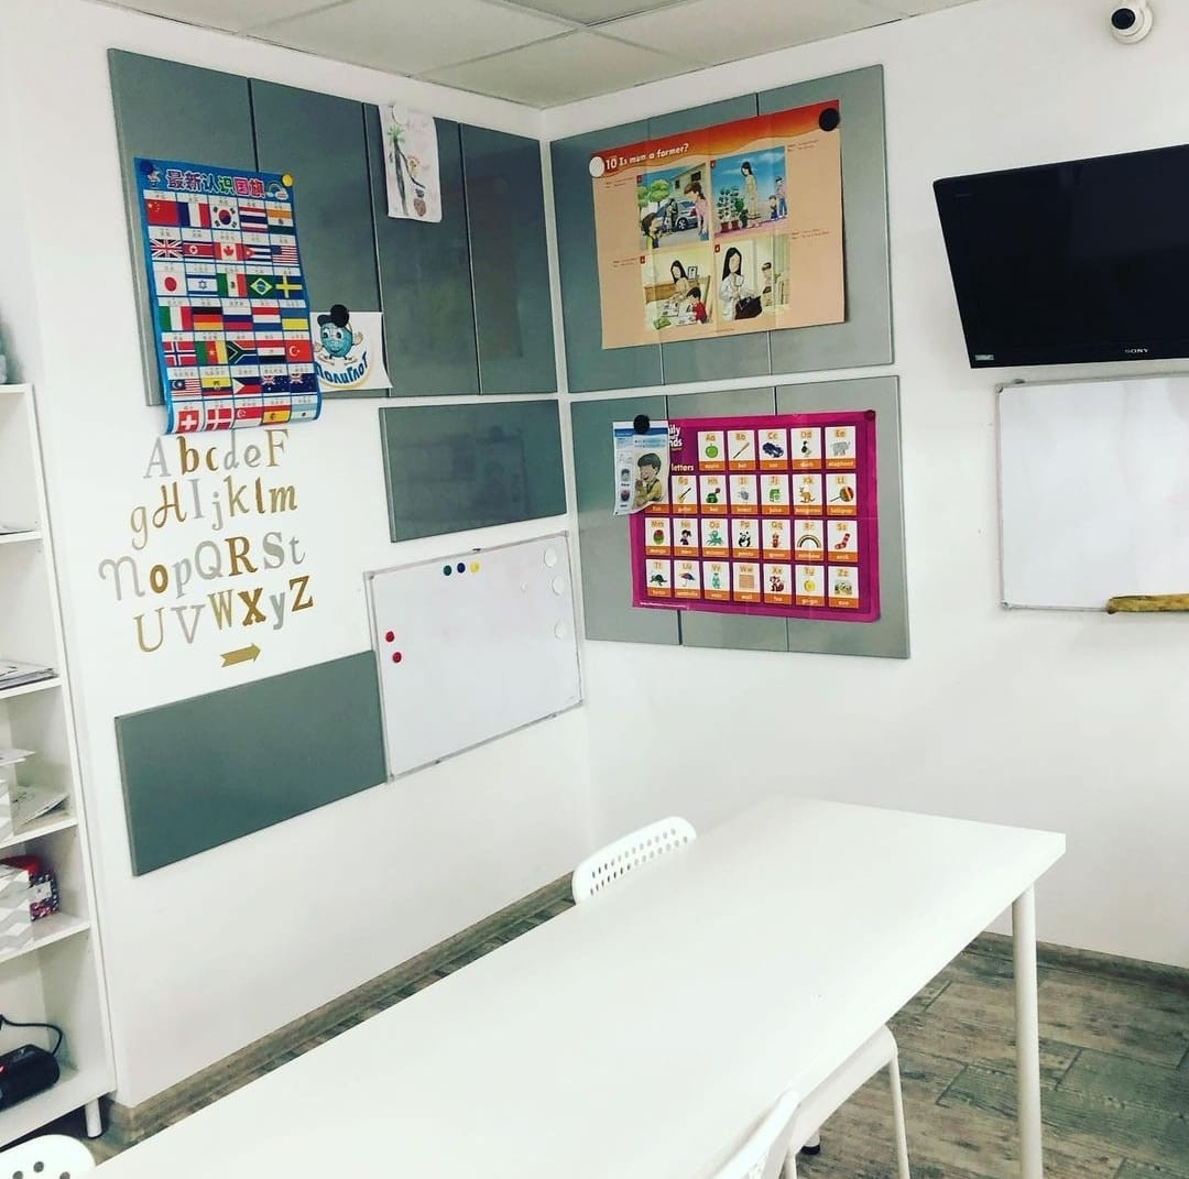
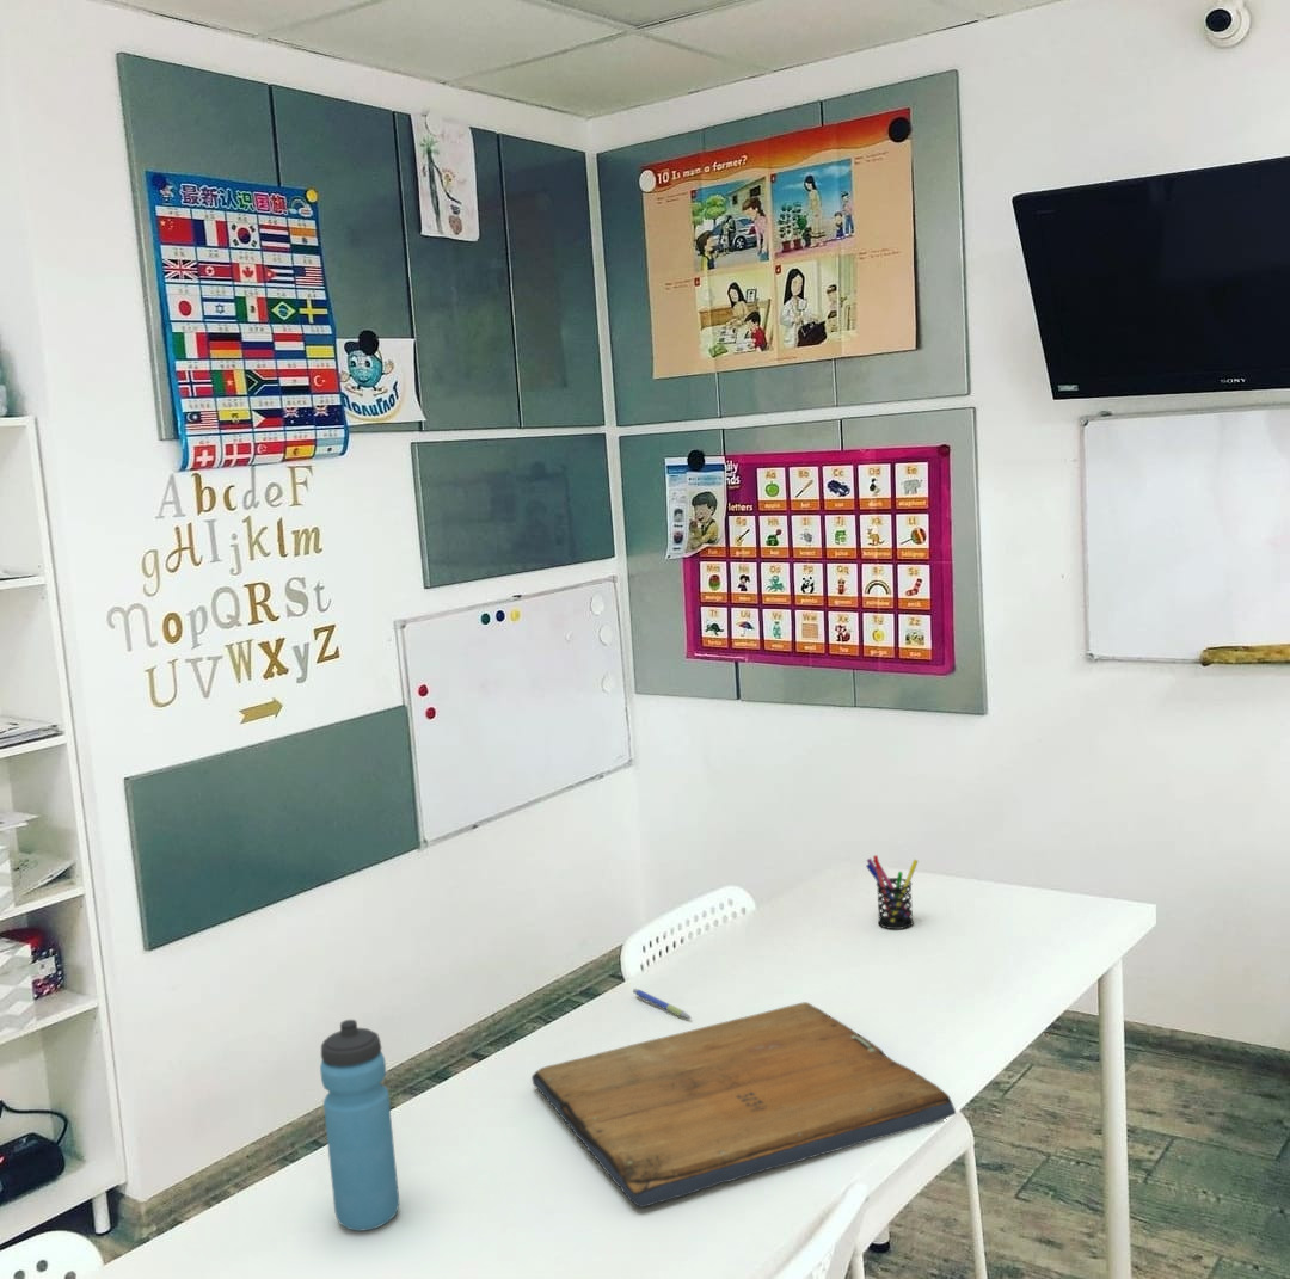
+ pen [632,988,692,1020]
+ pen holder [865,854,920,930]
+ religious icon [530,1001,957,1209]
+ water bottle [319,1019,400,1232]
